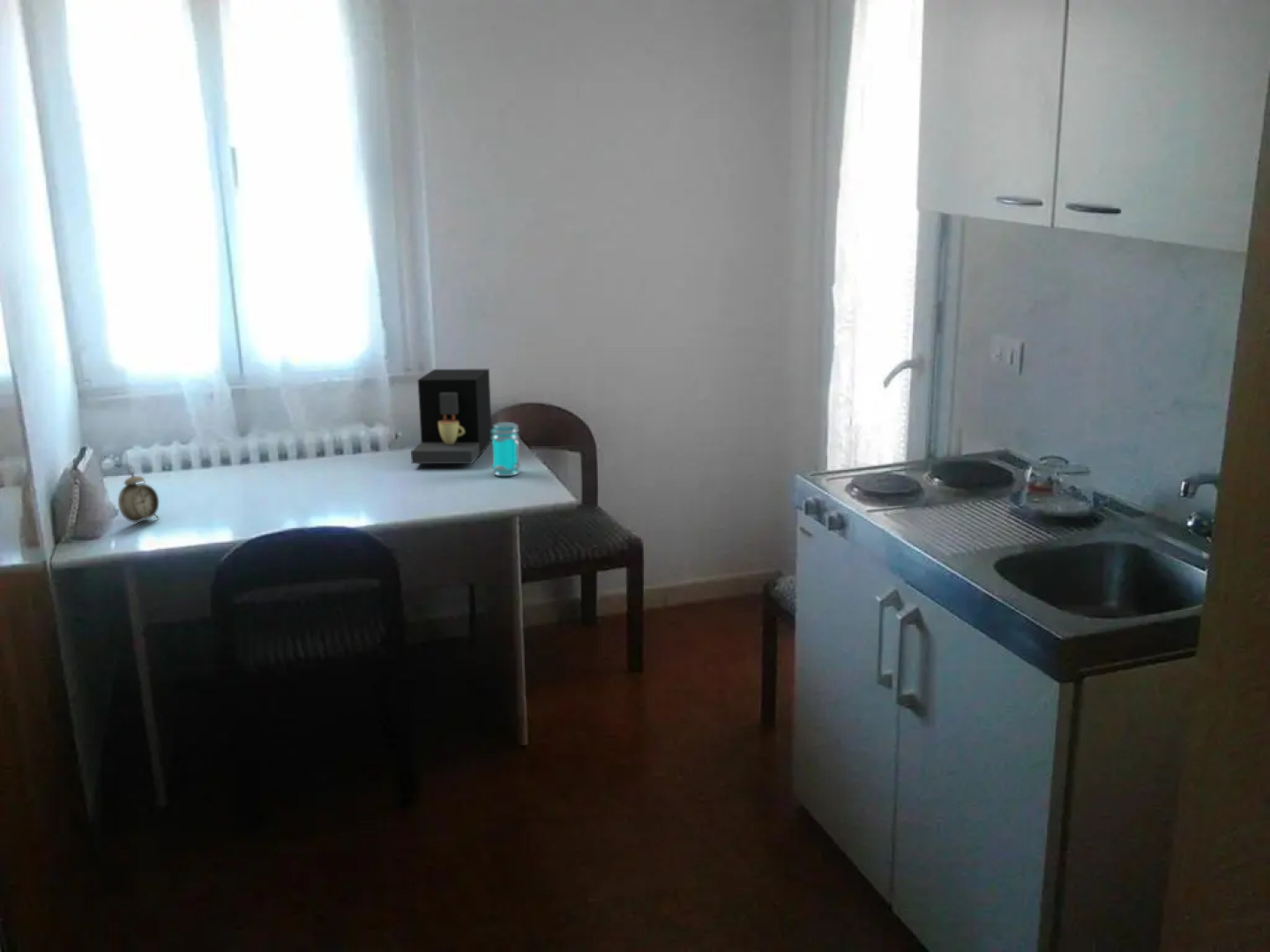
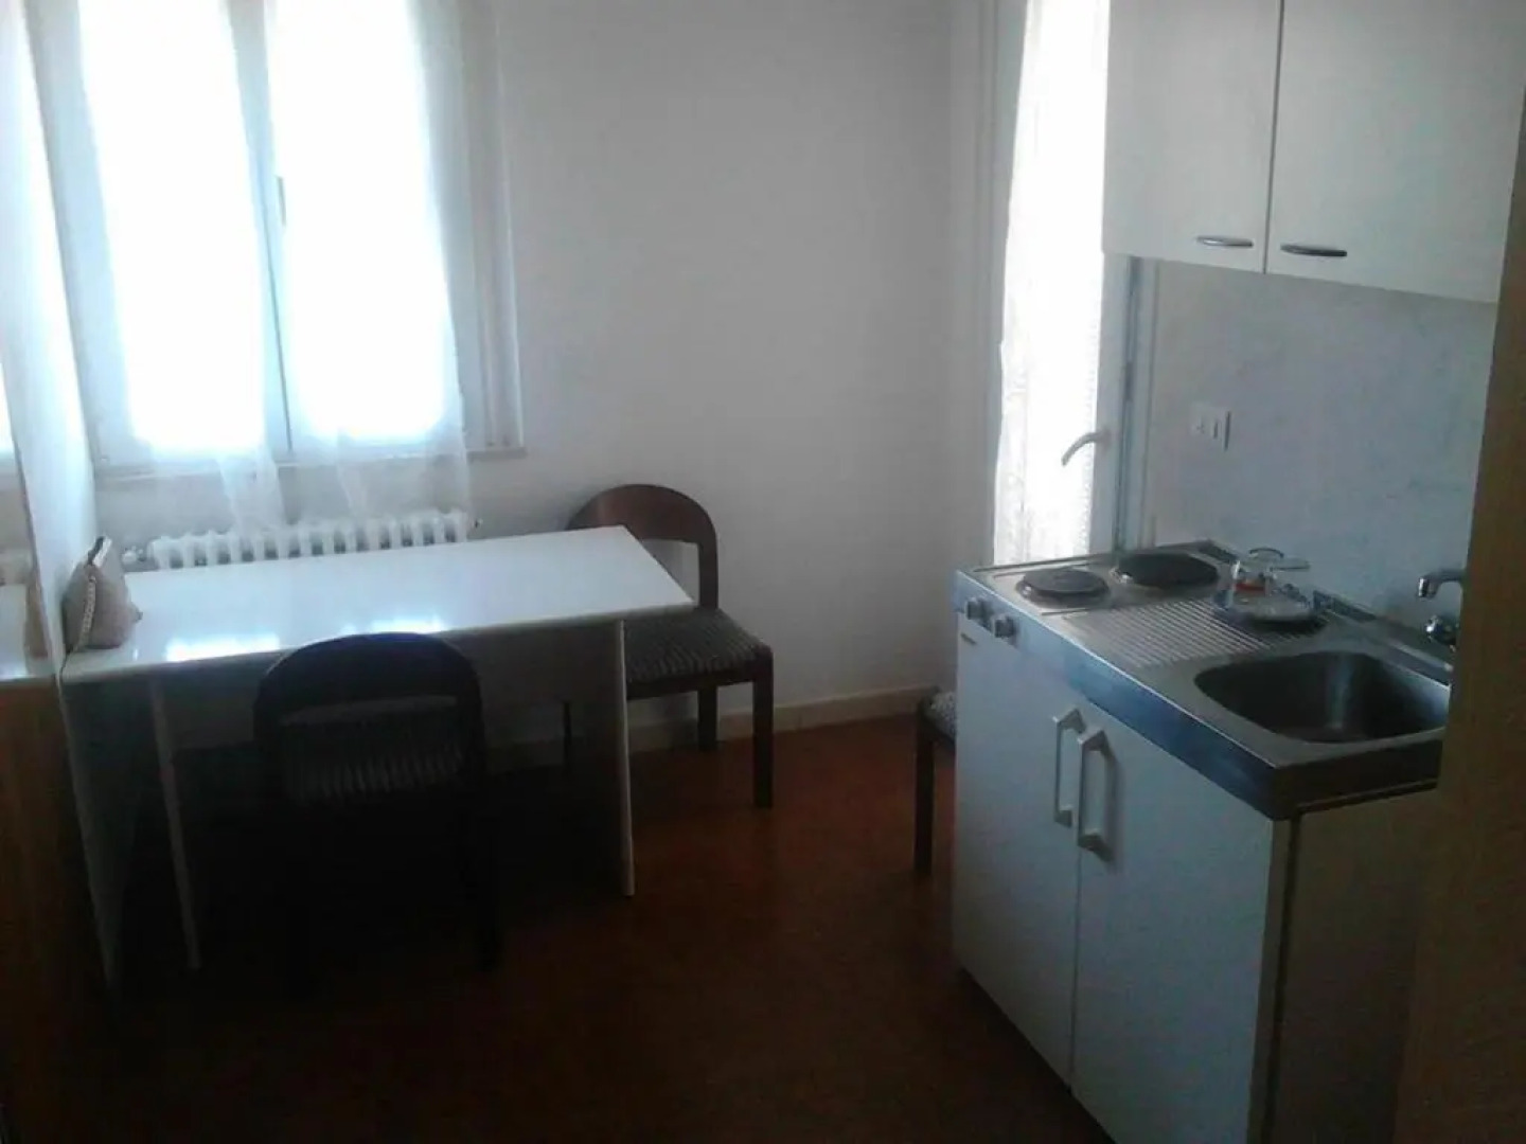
- alarm clock [117,465,160,527]
- jar [490,421,521,477]
- coffee maker [410,368,493,465]
